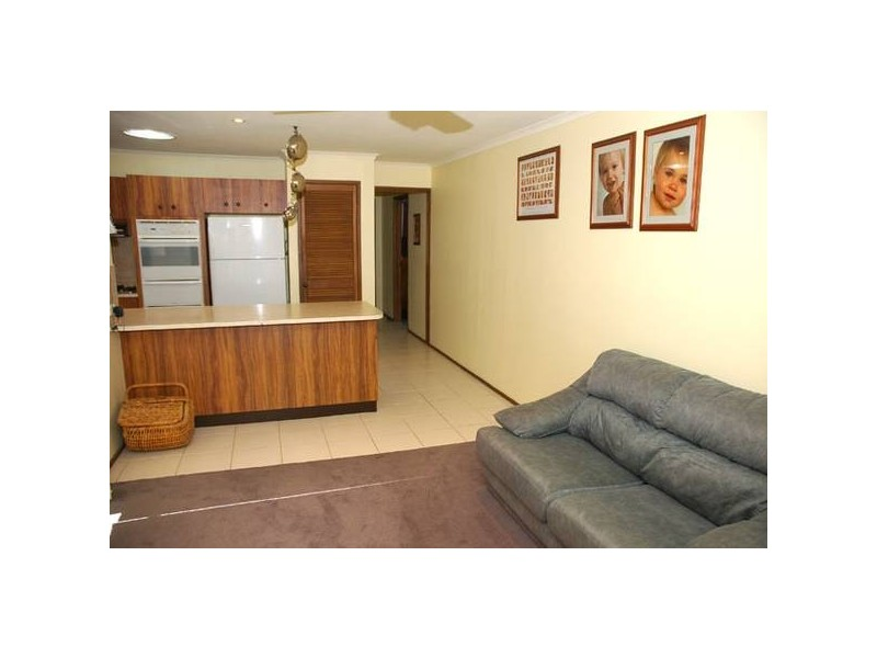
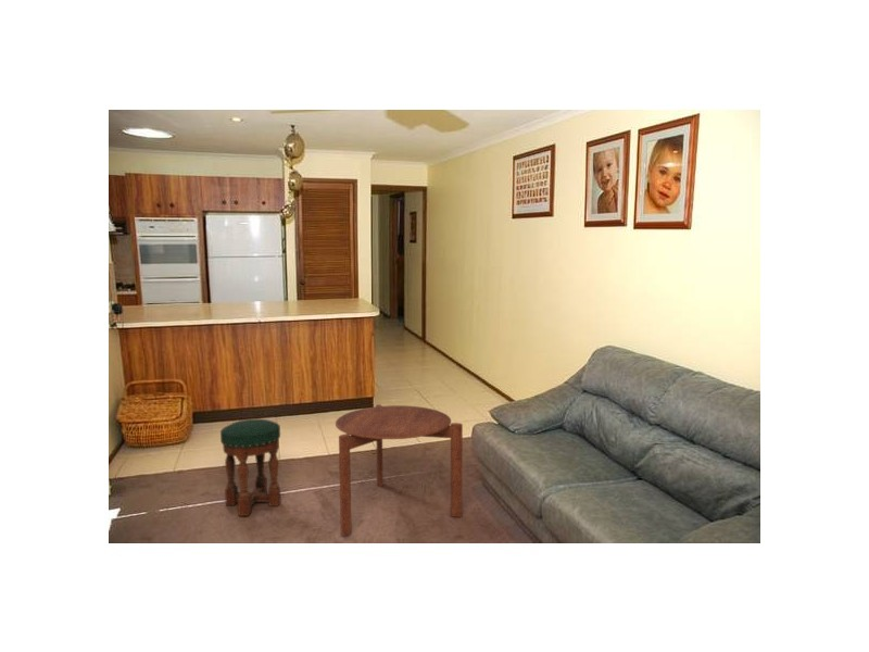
+ stool [219,418,282,517]
+ side table [335,403,464,537]
